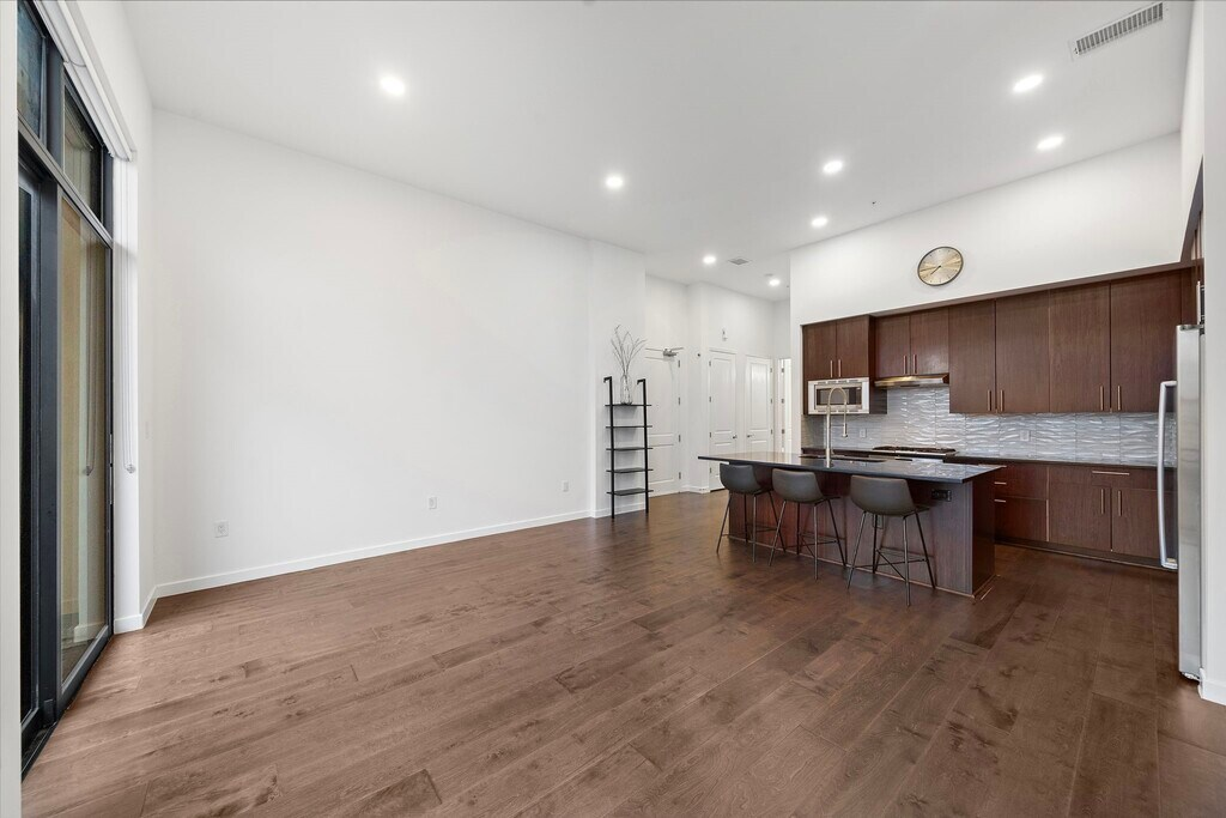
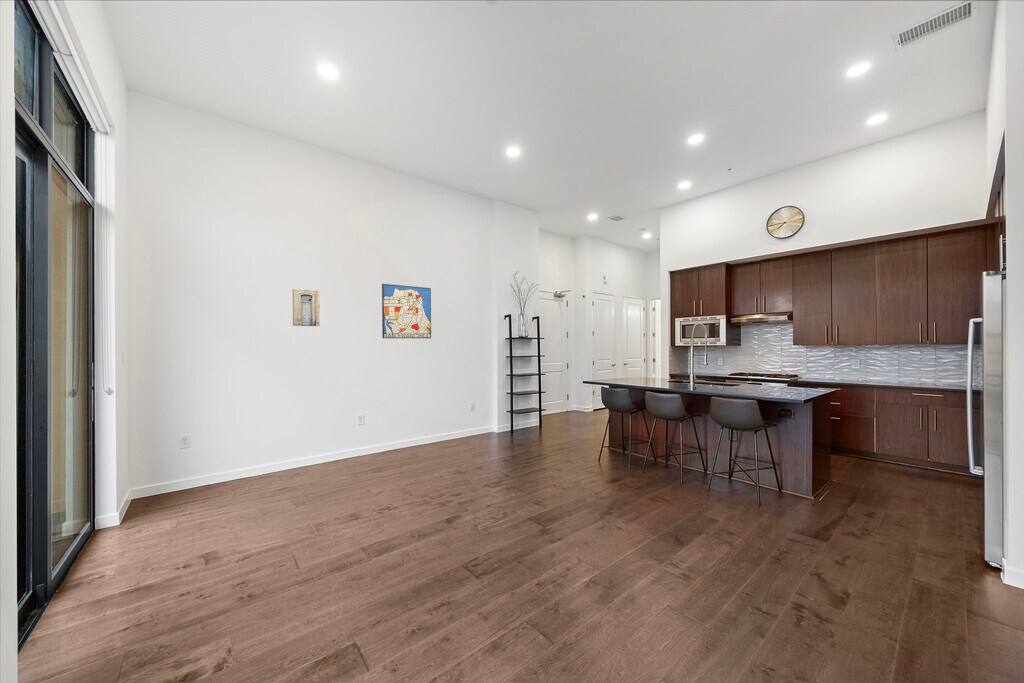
+ wall art [292,288,321,327]
+ wall art [381,283,432,339]
